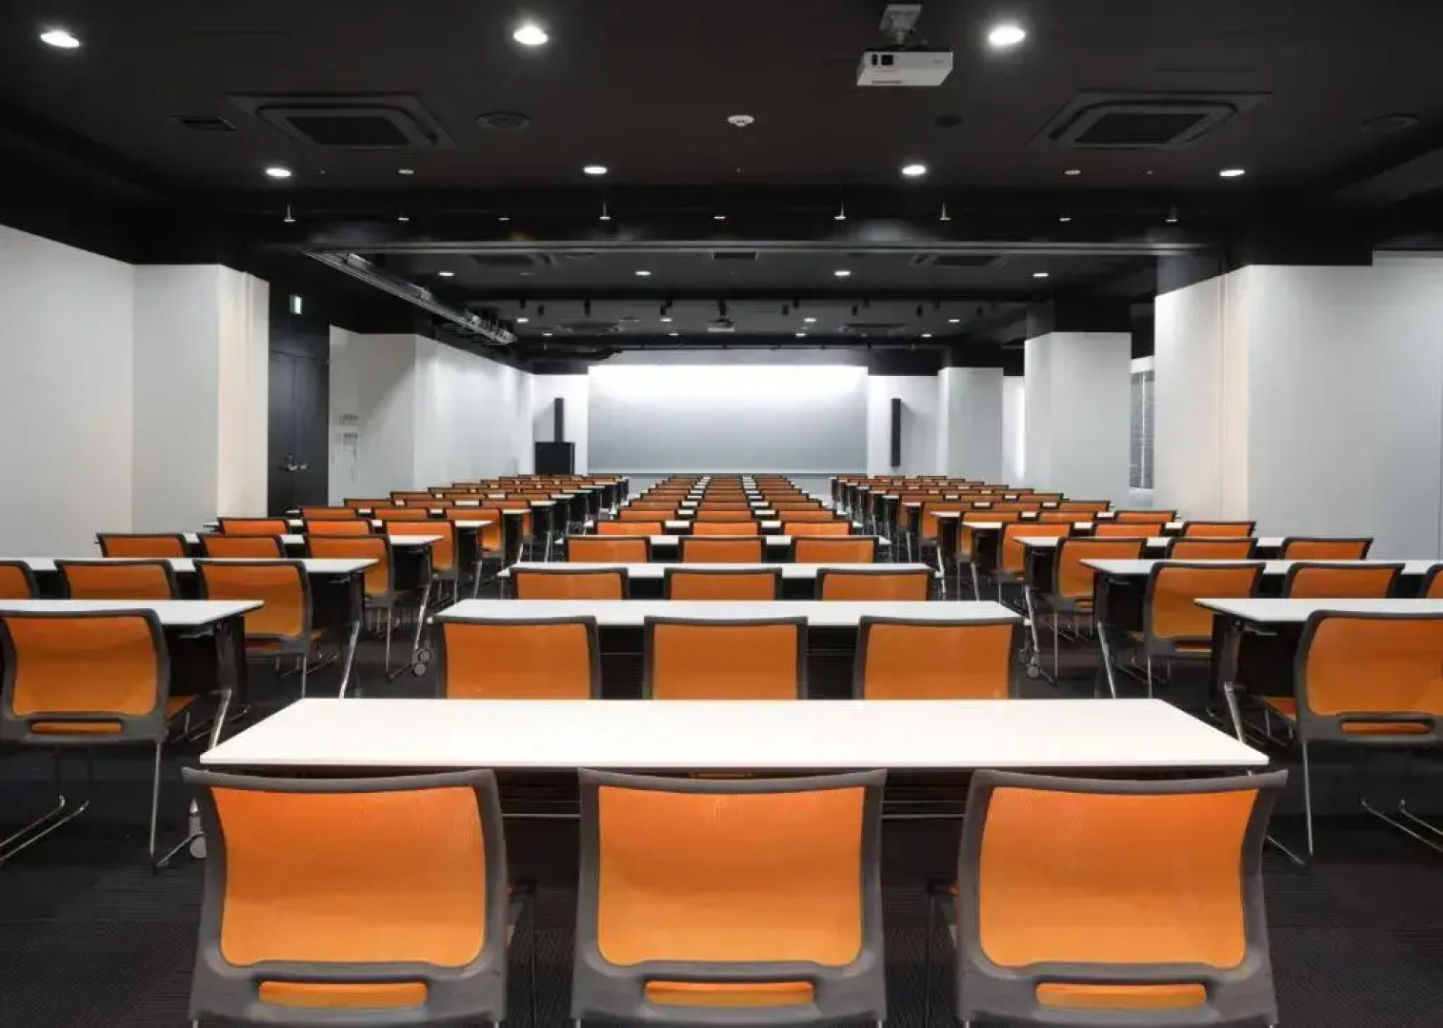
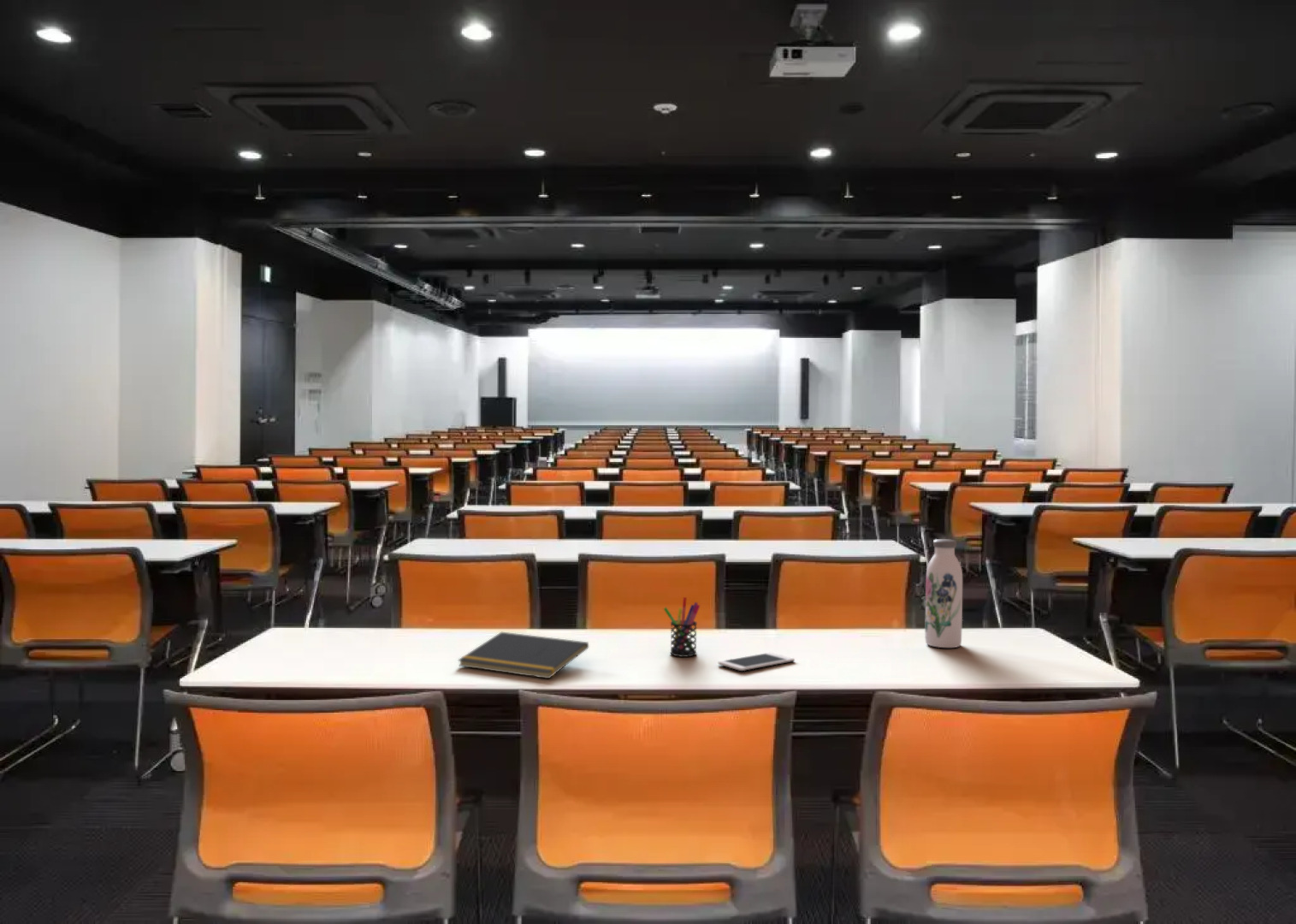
+ water bottle [924,538,963,649]
+ notepad [457,631,589,679]
+ cell phone [718,652,796,672]
+ pen holder [663,596,701,658]
